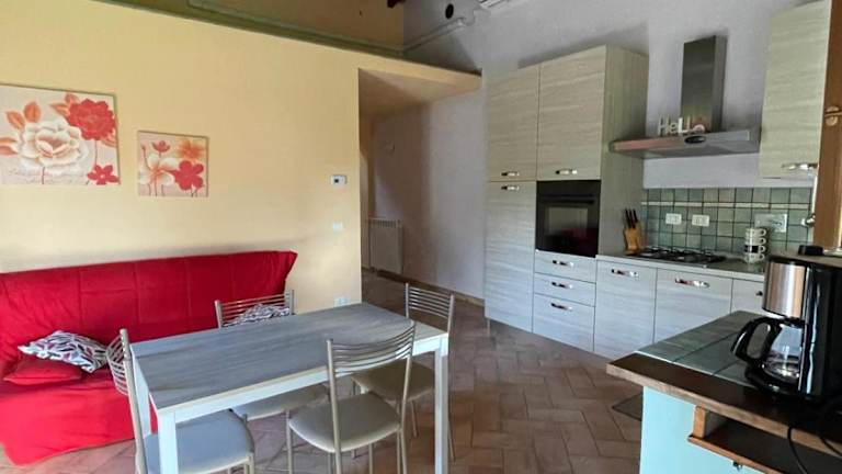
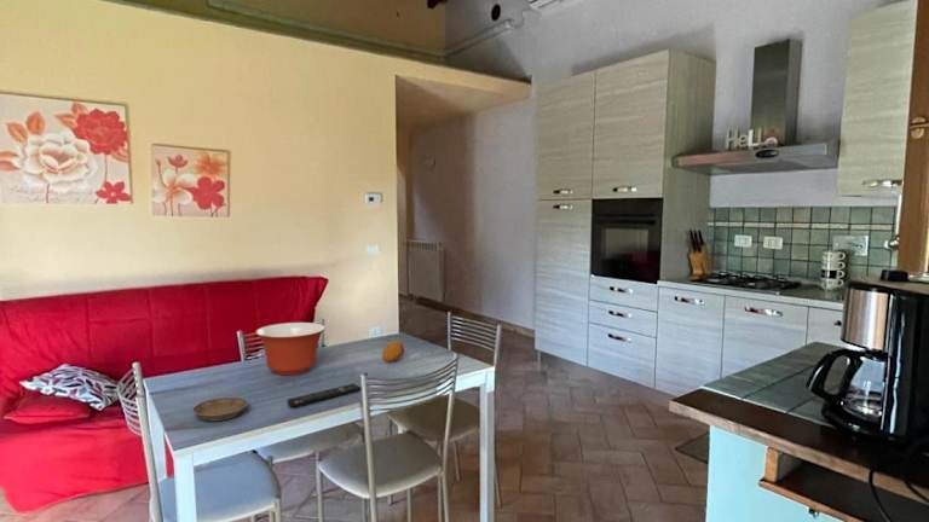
+ remote control [287,383,362,408]
+ mixing bowl [255,321,327,376]
+ saucer [191,396,248,422]
+ fruit [381,341,405,362]
